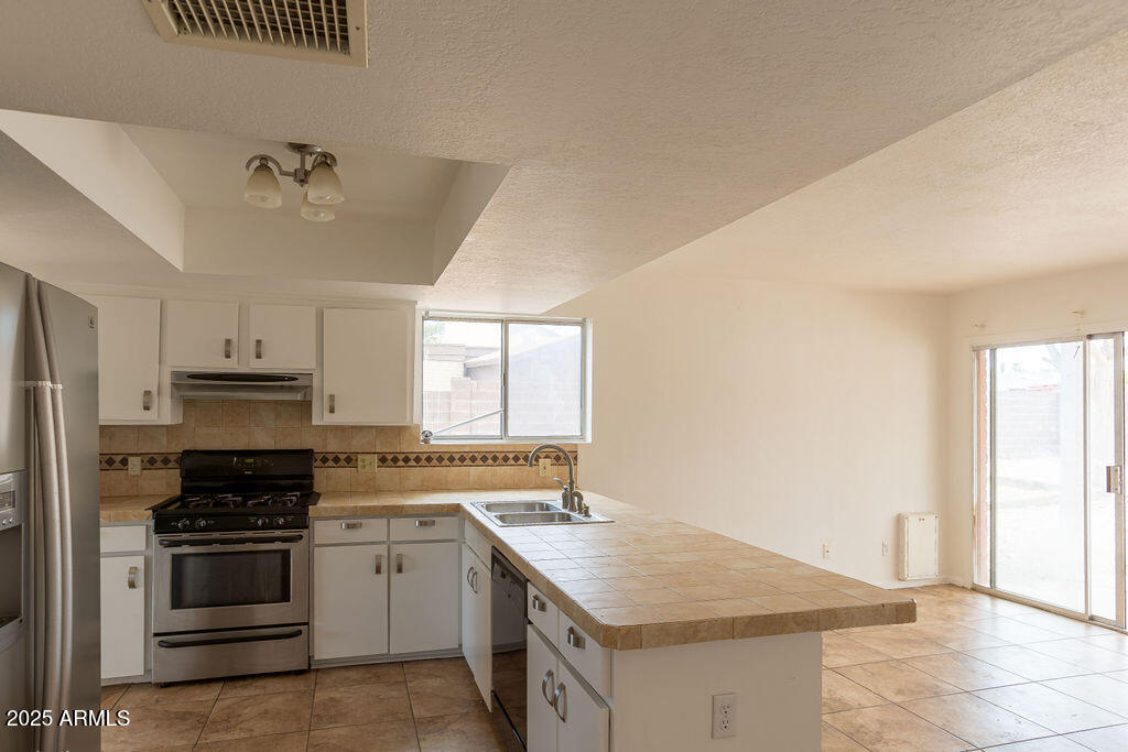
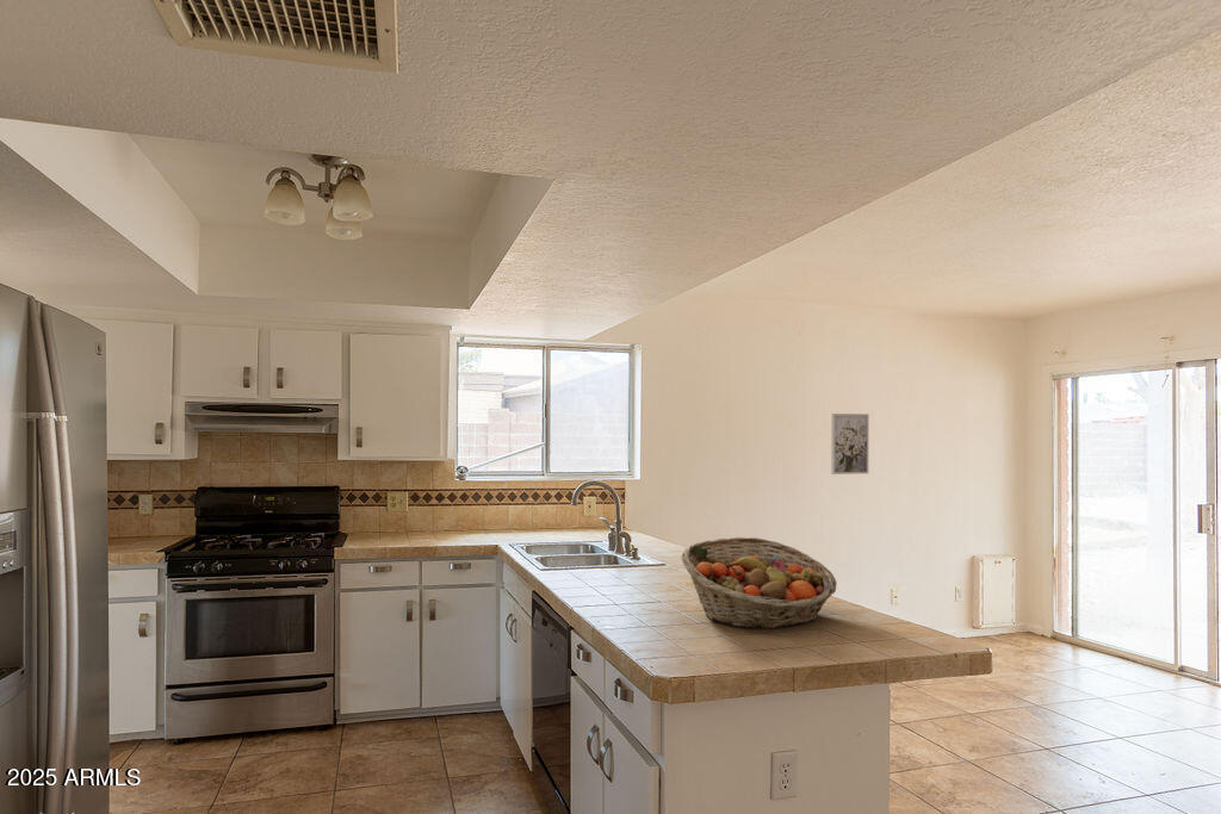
+ fruit basket [680,536,838,630]
+ wall art [830,412,870,476]
